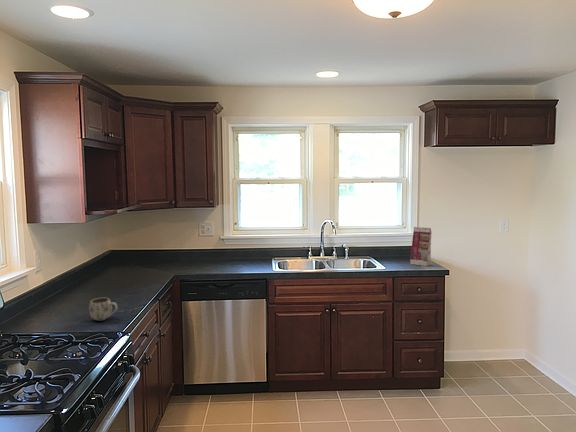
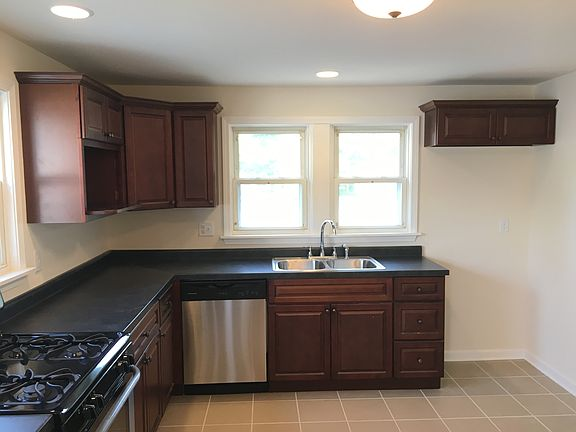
- mug [88,296,119,322]
- gift box [409,226,432,267]
